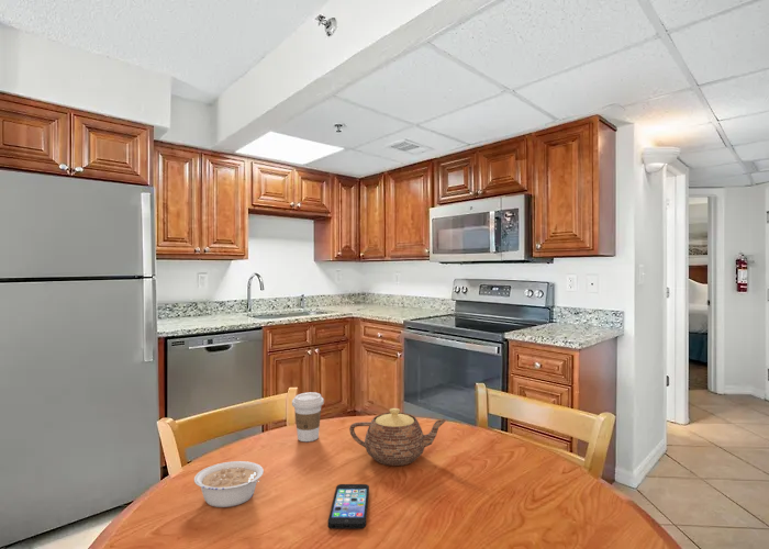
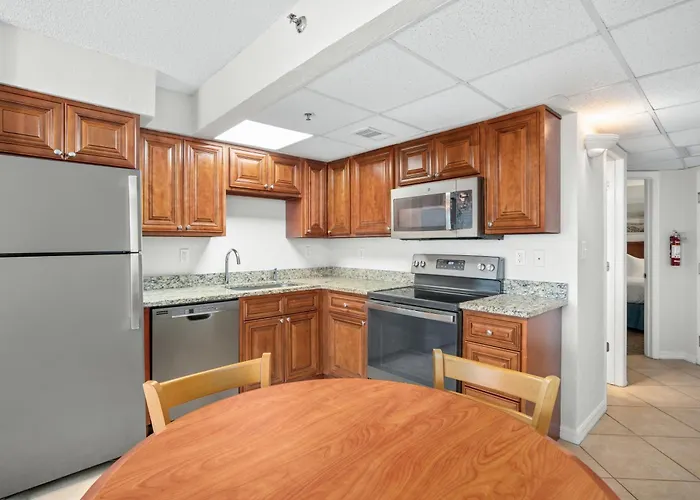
- smartphone [326,483,370,530]
- coffee cup [291,391,325,442]
- legume [193,460,265,508]
- teapot [348,407,447,467]
